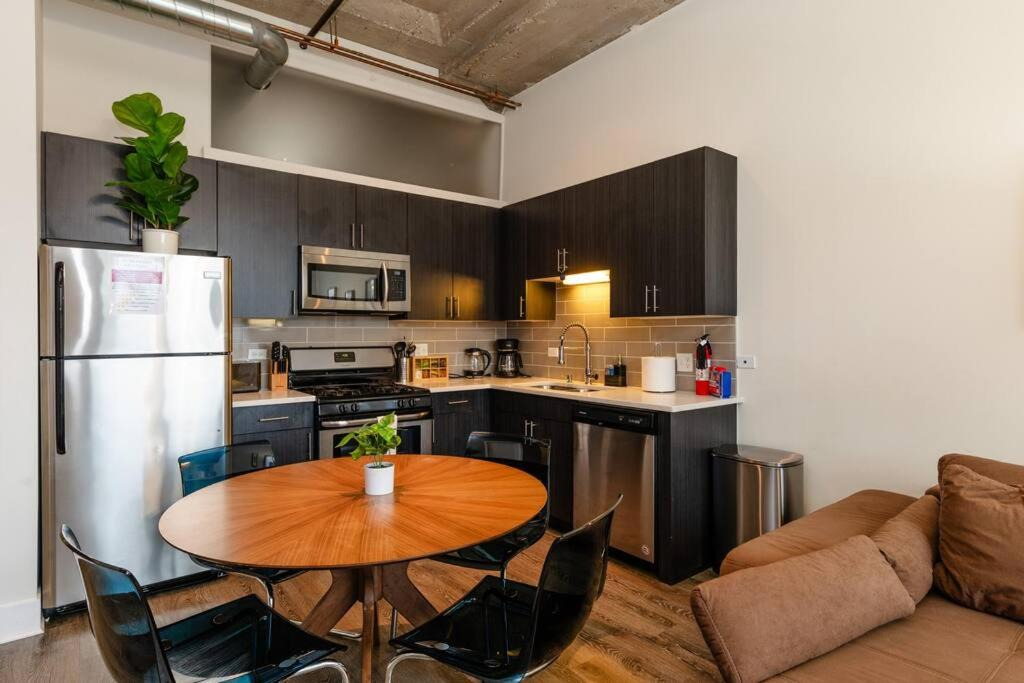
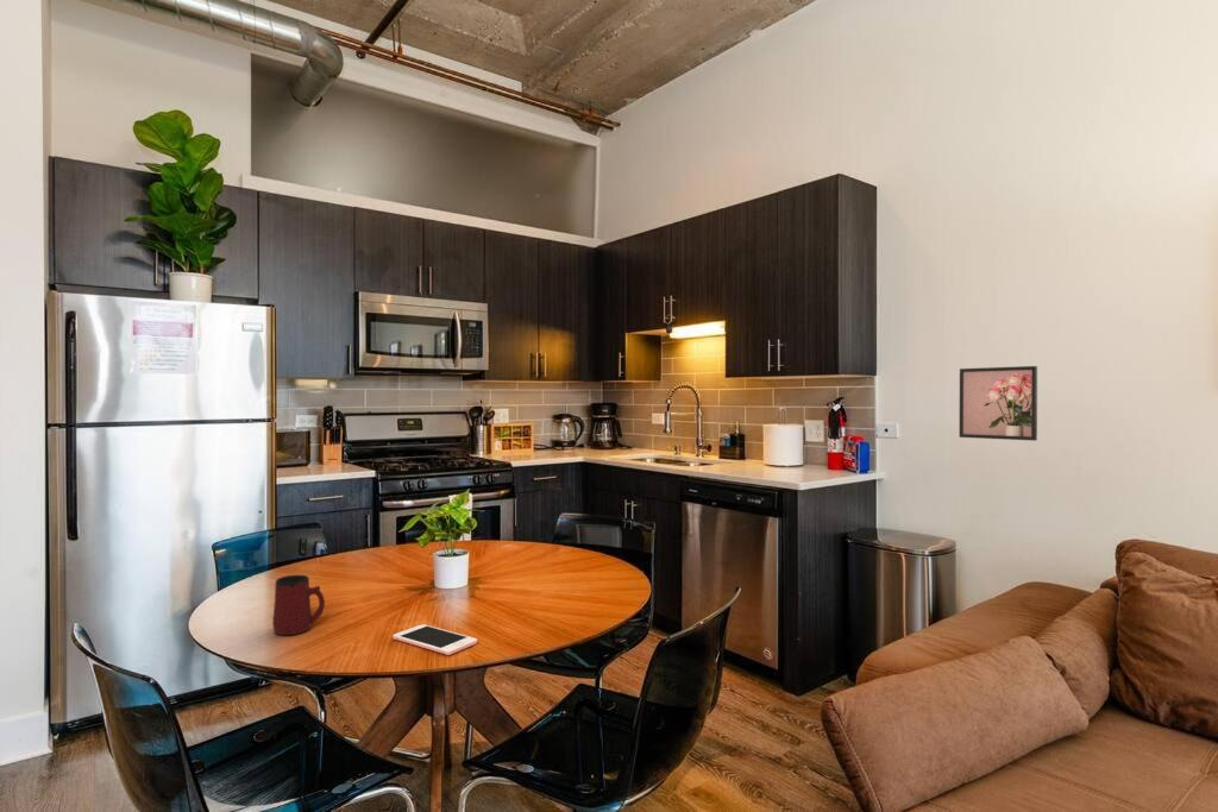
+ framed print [958,365,1038,442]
+ mug [271,574,326,636]
+ cell phone [391,623,478,656]
